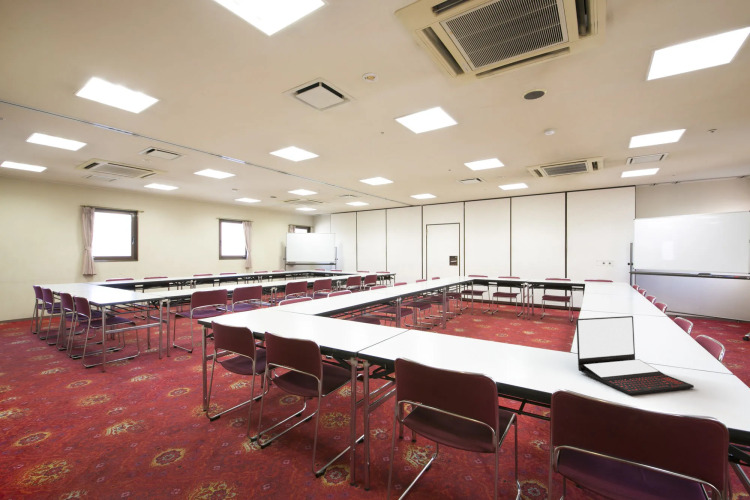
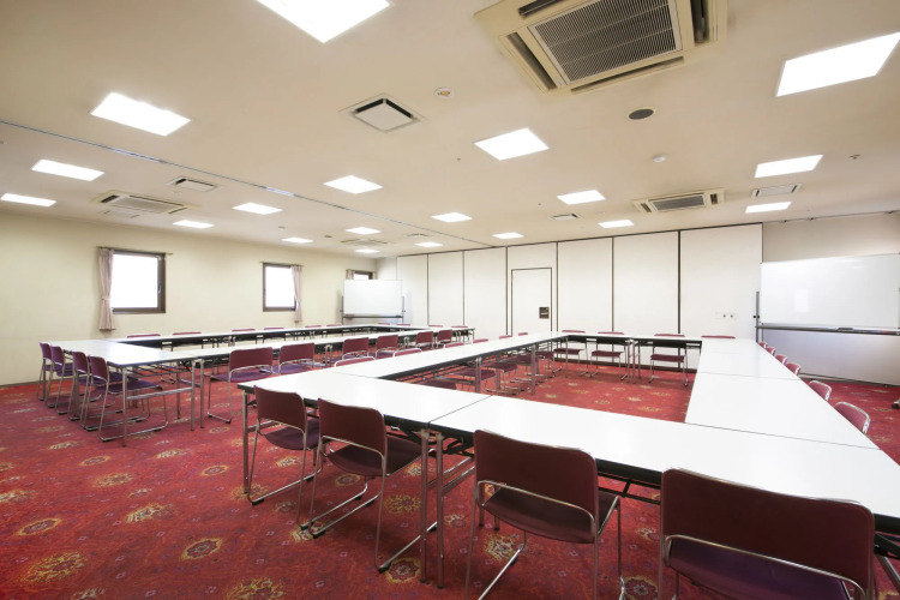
- laptop [575,315,695,396]
